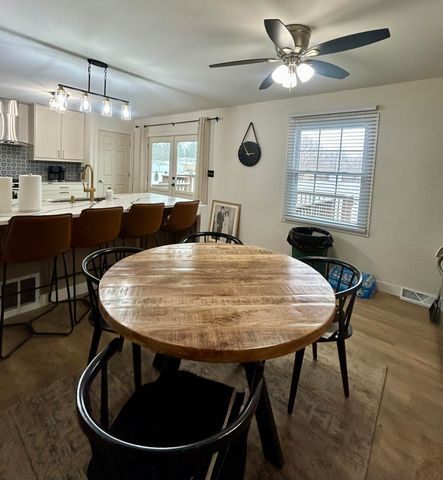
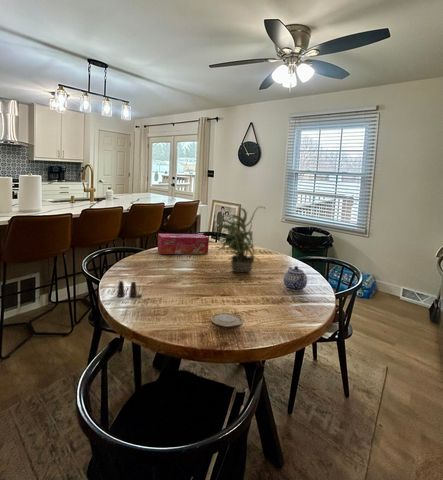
+ salt shaker [116,280,143,298]
+ wood slice [210,312,244,330]
+ potted plant [213,205,267,273]
+ teapot [283,265,308,292]
+ tissue box [157,233,210,255]
